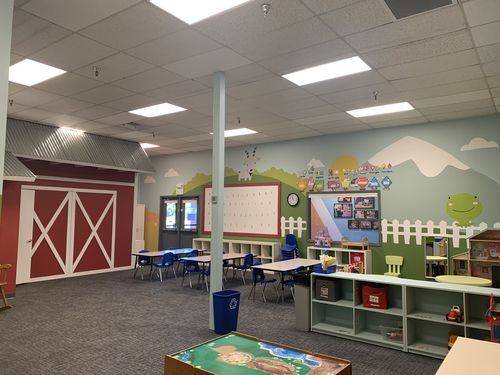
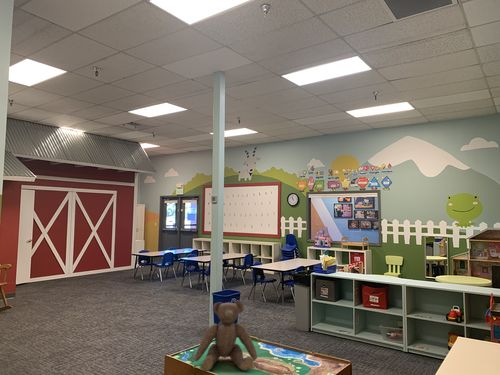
+ teddy bear [193,299,258,372]
